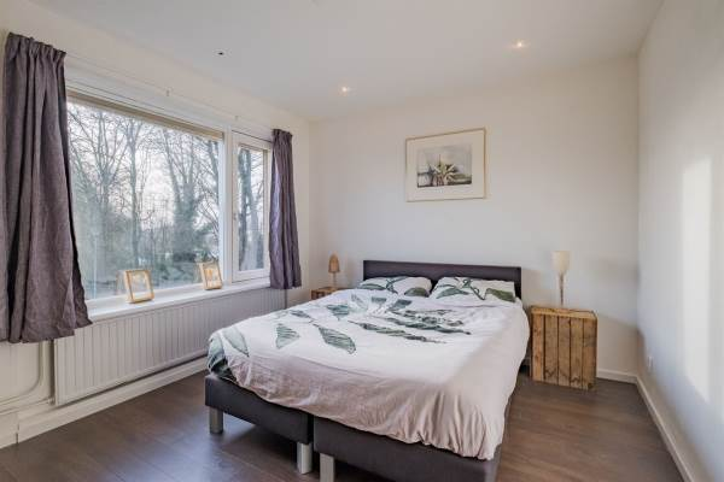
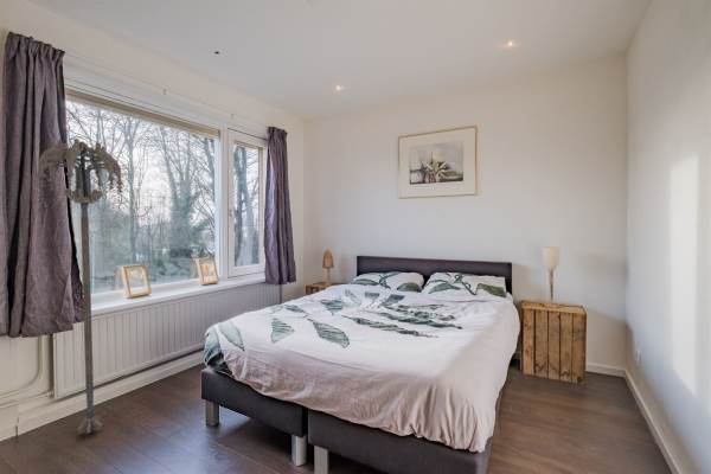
+ floor lamp [34,137,126,435]
